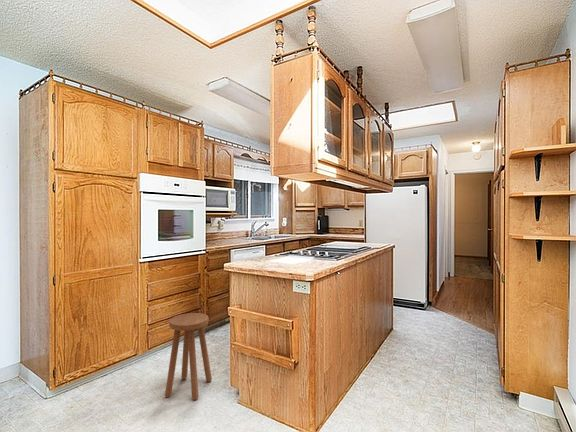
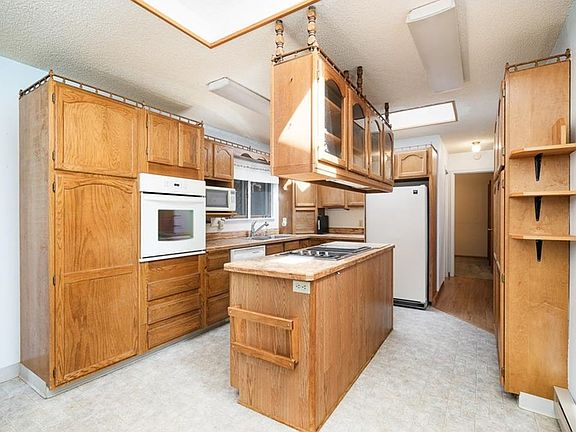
- stool [164,312,213,401]
